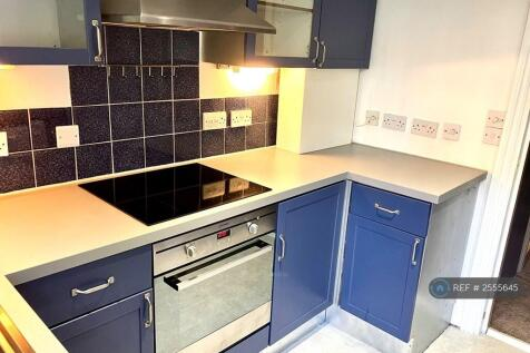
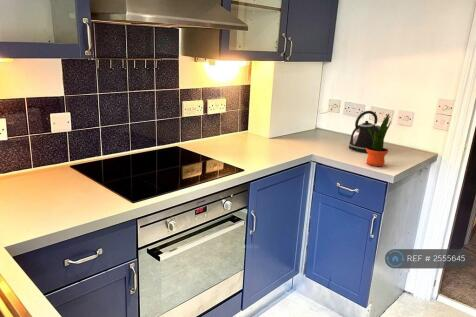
+ kettle [348,110,381,153]
+ potted plant [366,113,392,167]
